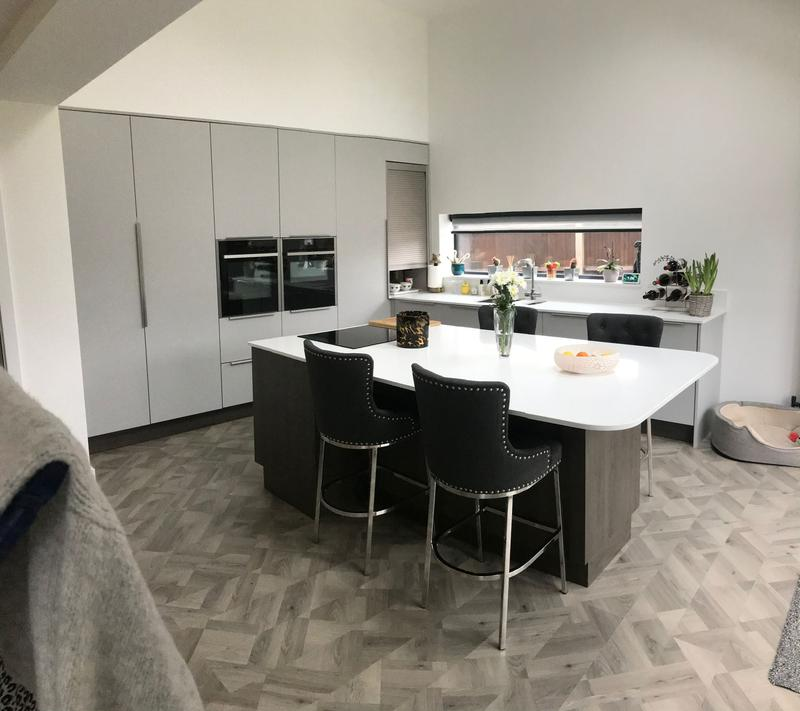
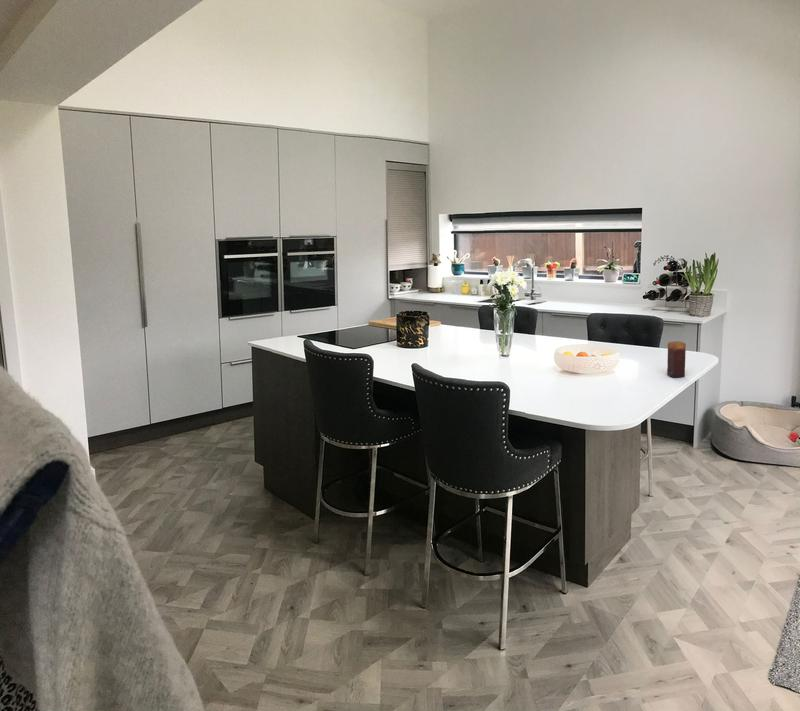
+ candle [666,340,687,378]
